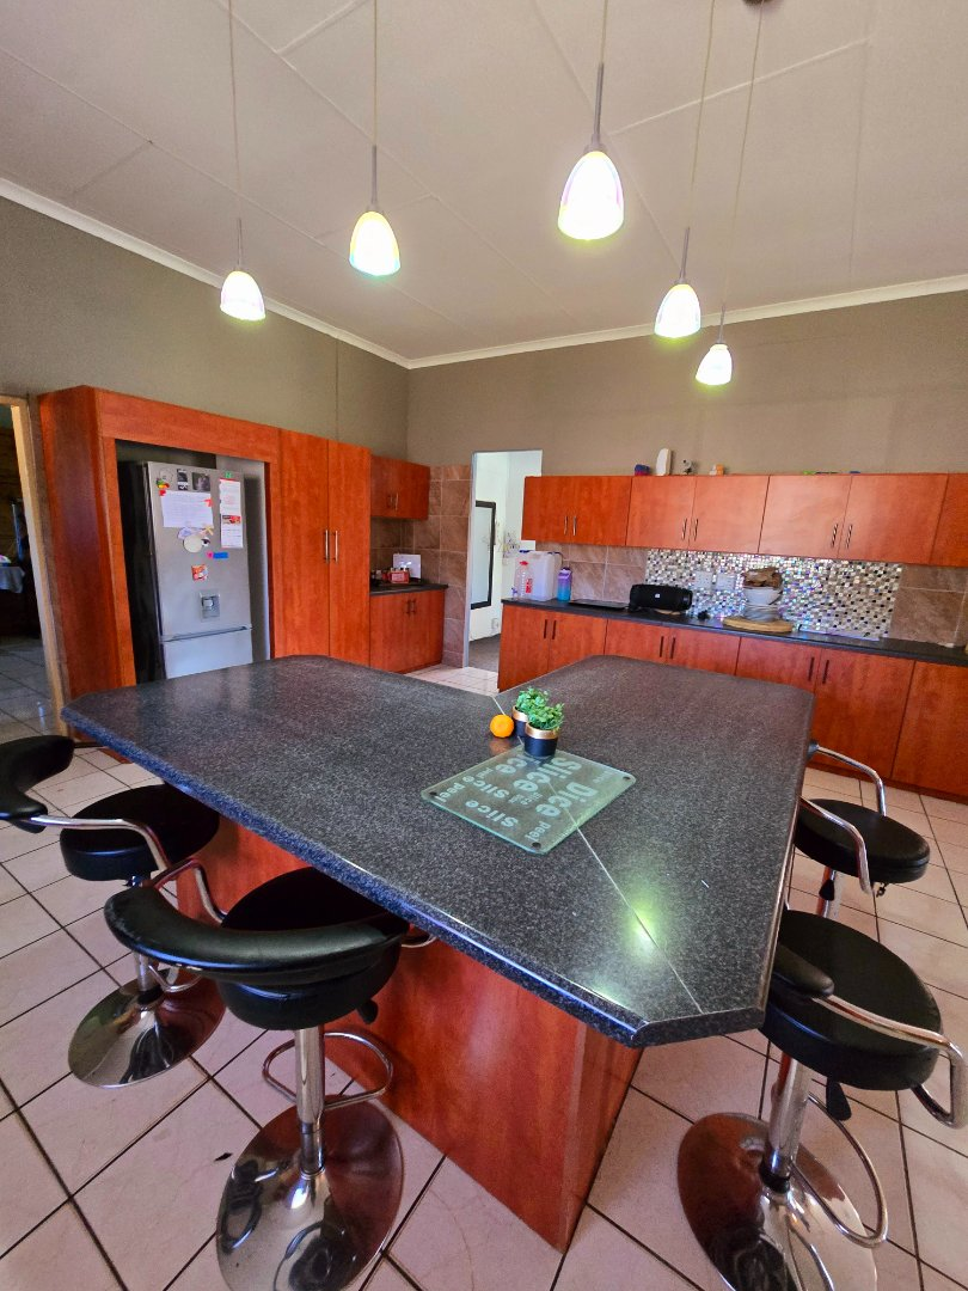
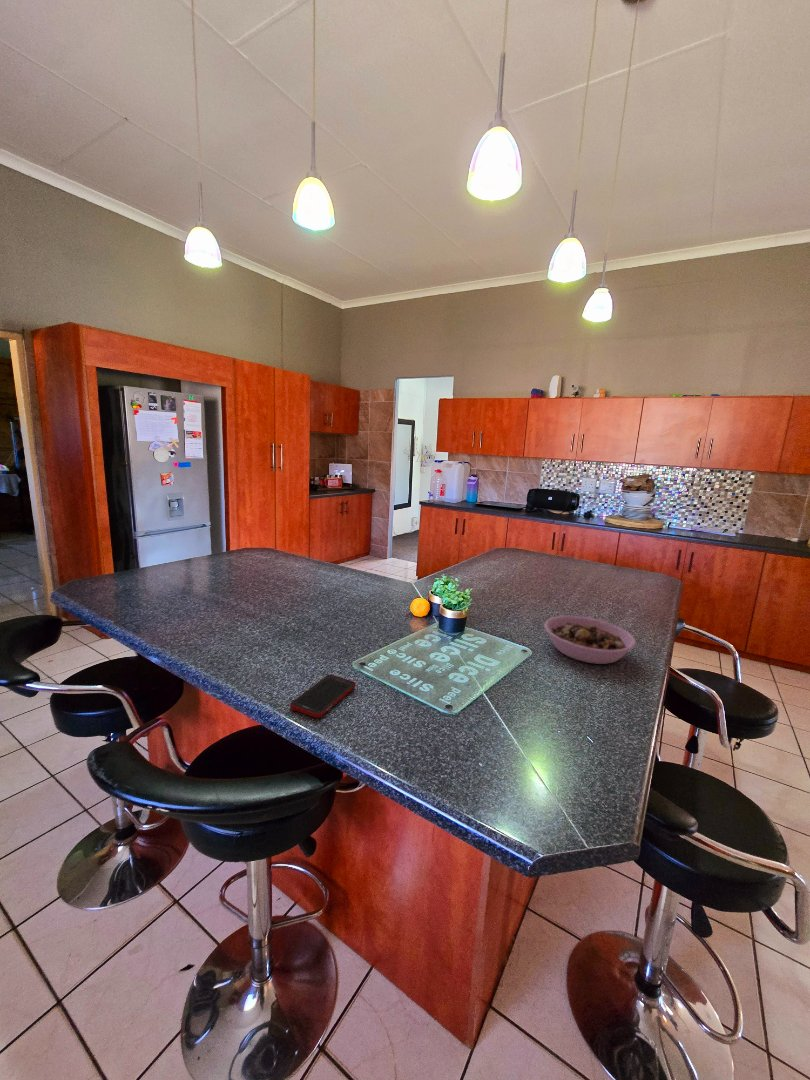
+ cell phone [289,674,357,719]
+ bowl [543,615,637,665]
